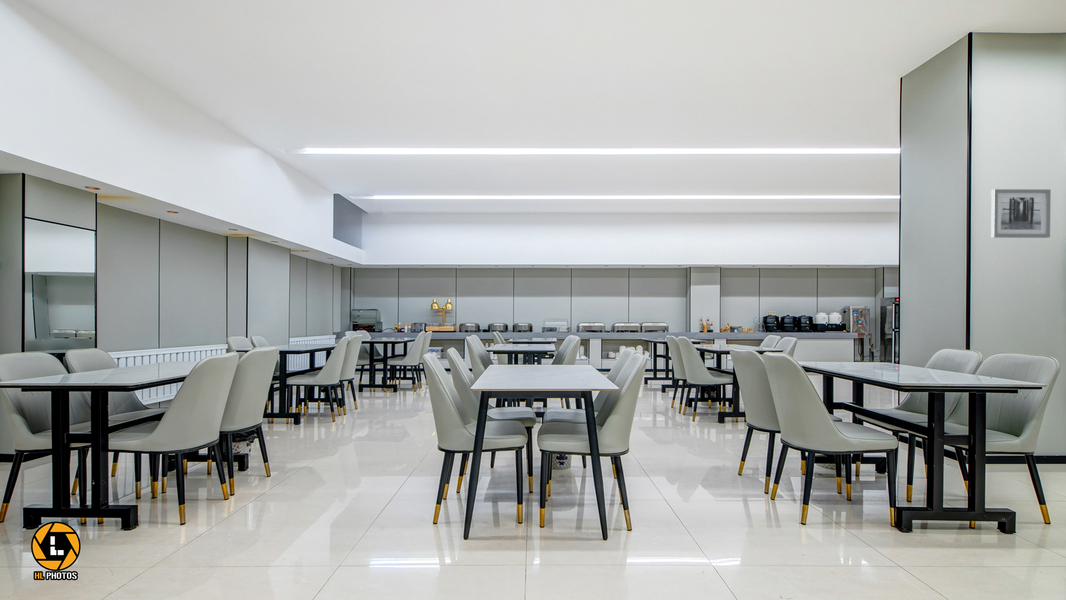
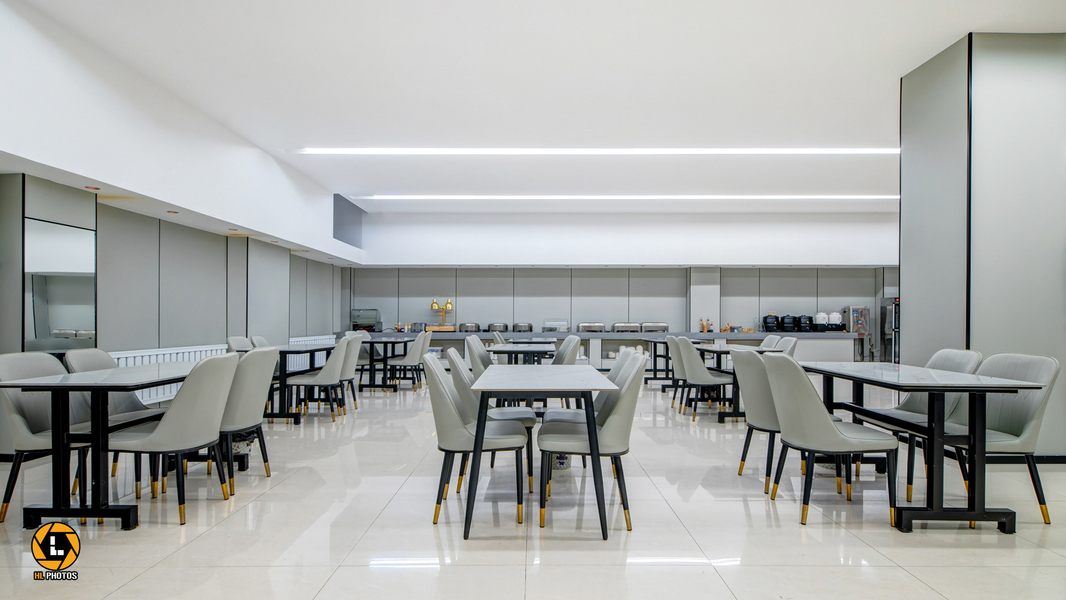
- wall art [990,188,1052,239]
